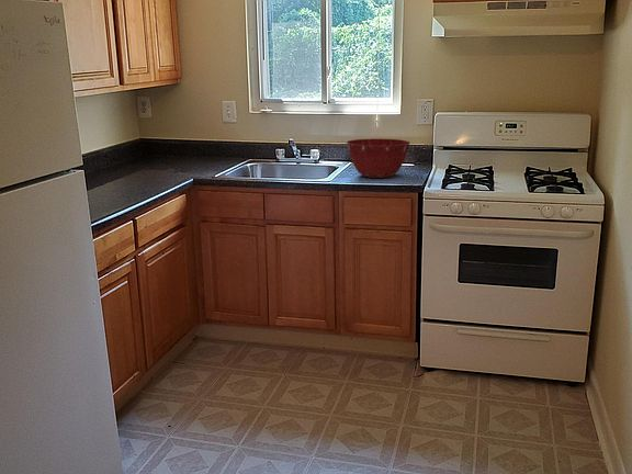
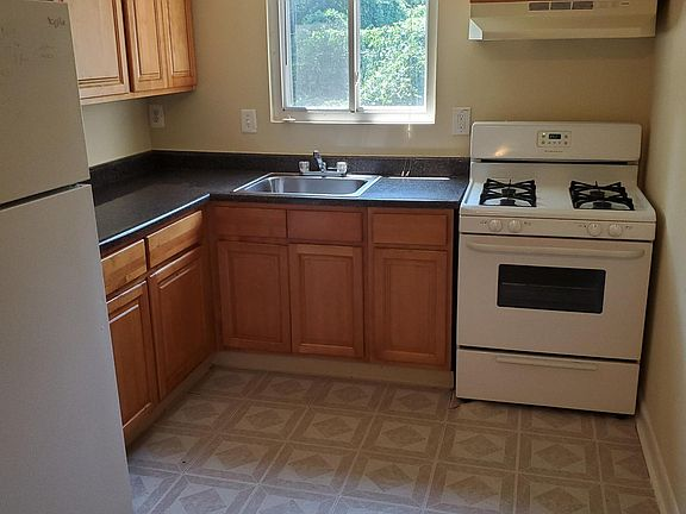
- mixing bowl [346,138,411,179]
